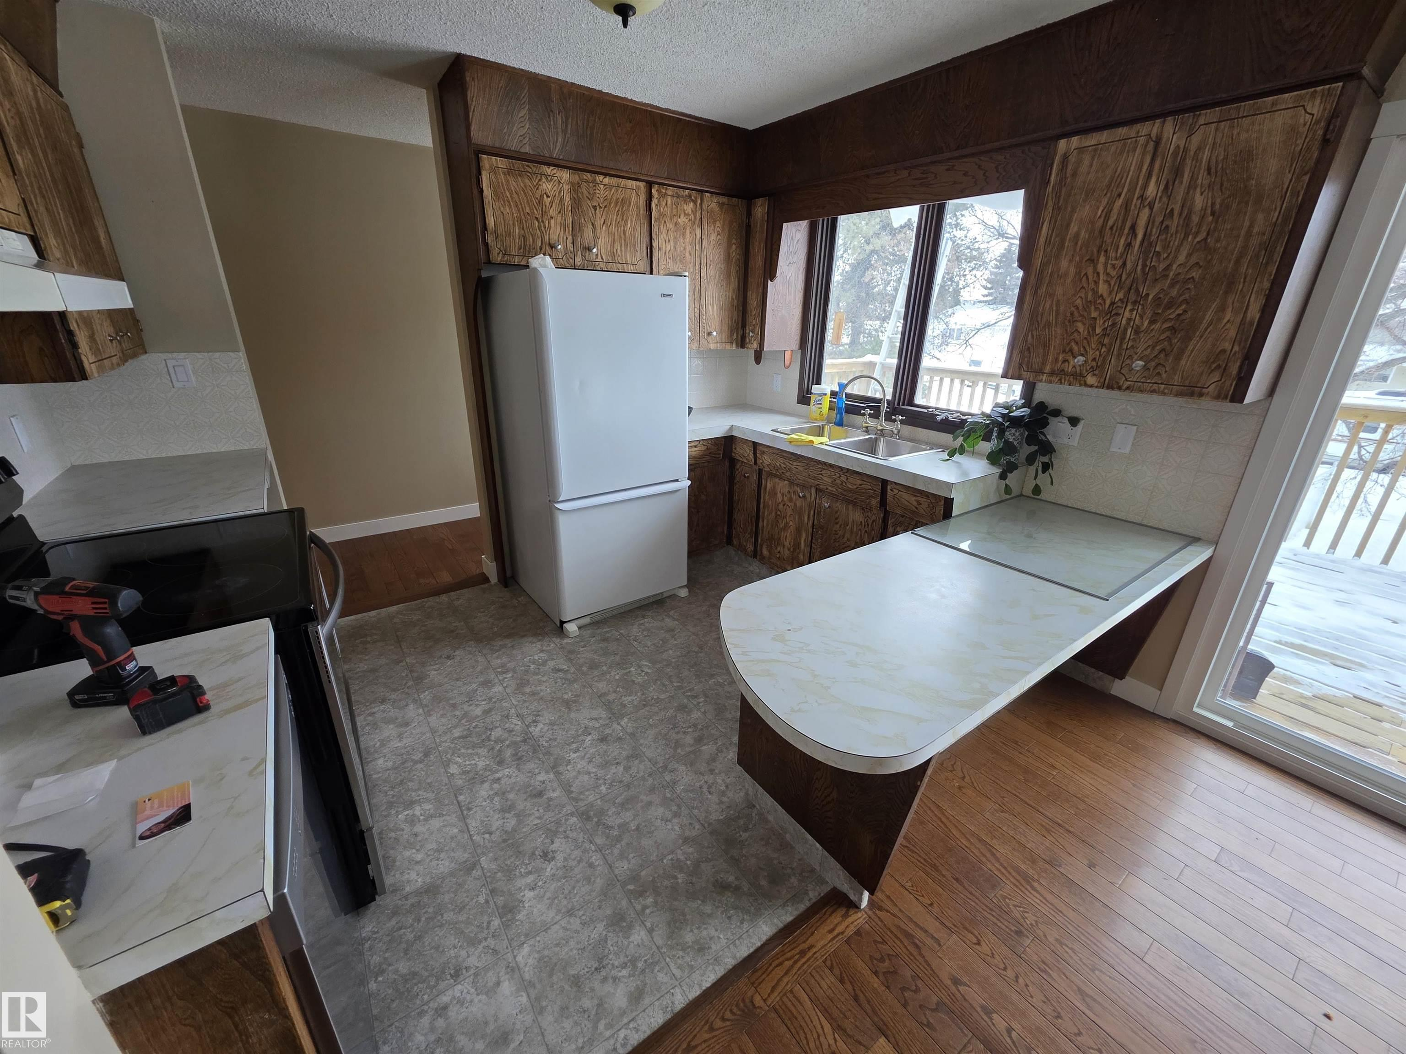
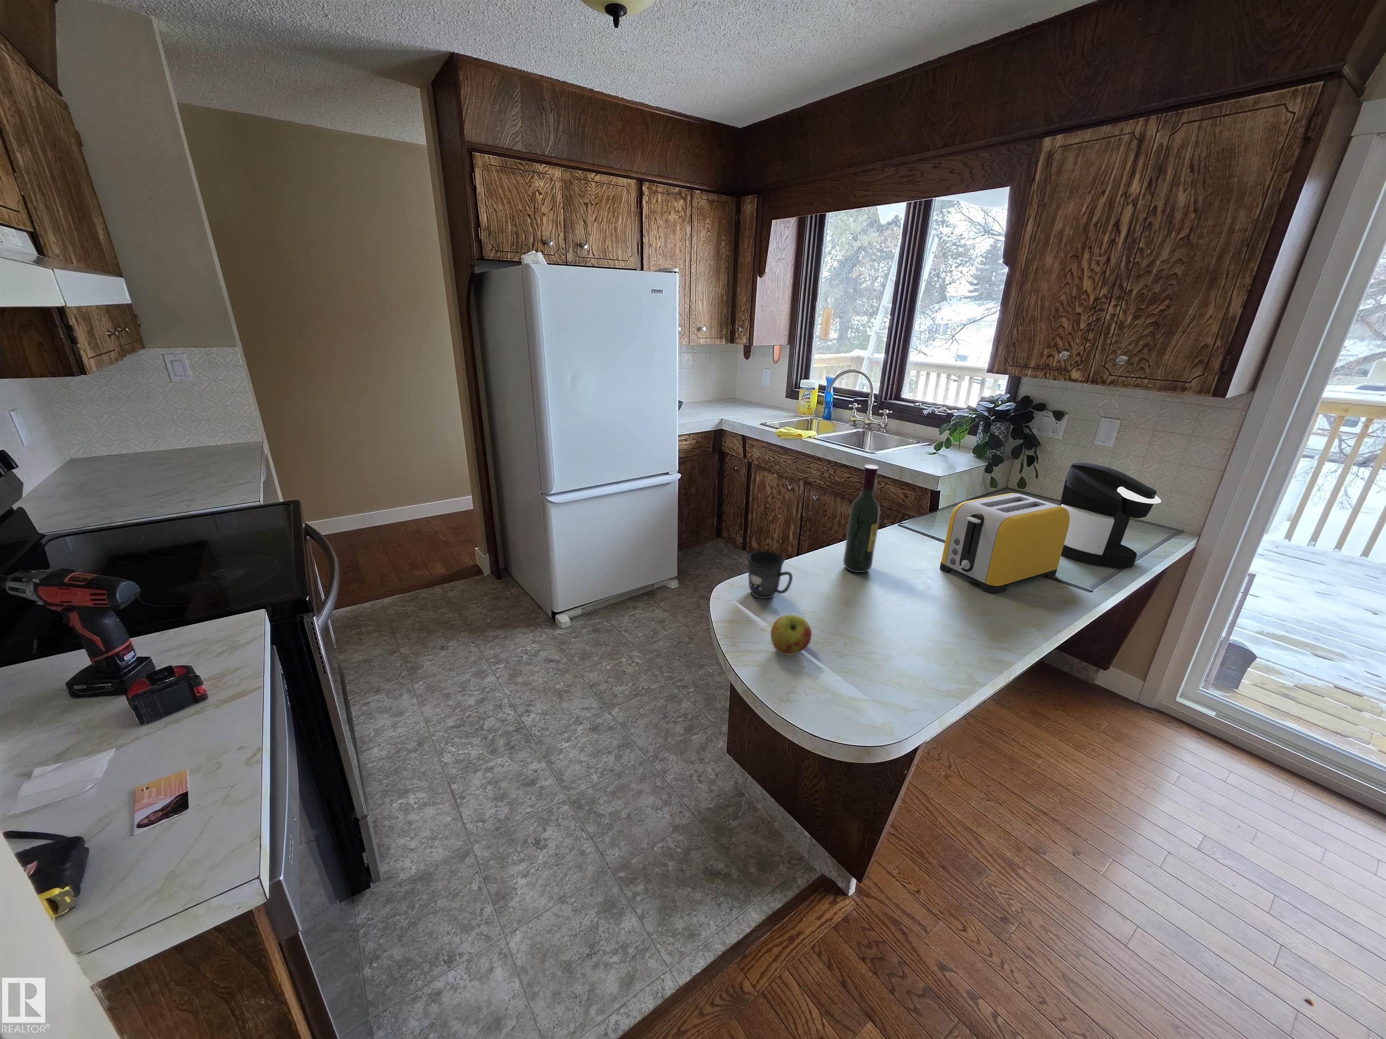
+ wine bottle [843,464,881,573]
+ mug [746,550,793,599]
+ toaster [940,492,1070,594]
+ apple [770,614,812,656]
+ coffee maker [1060,462,1161,569]
